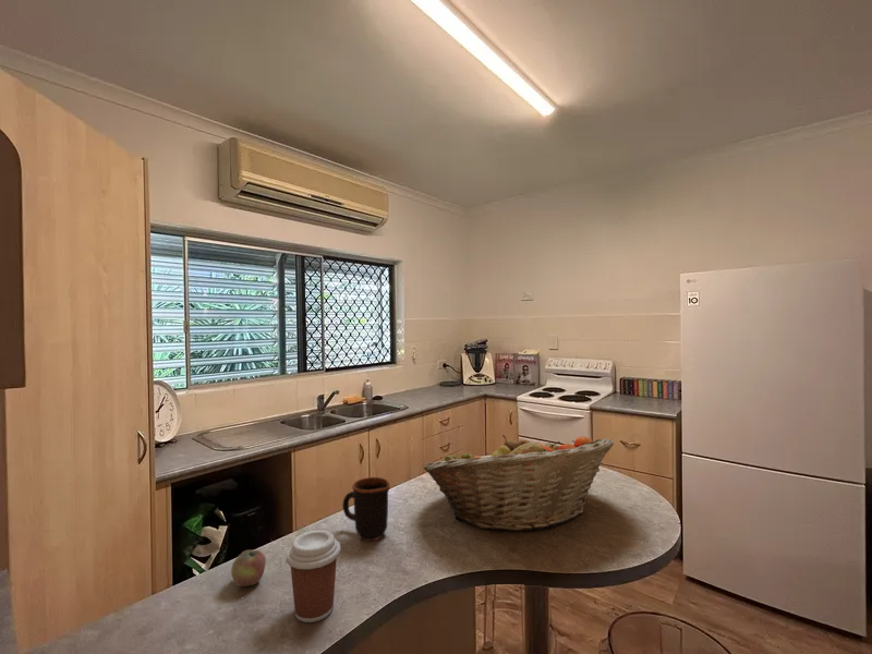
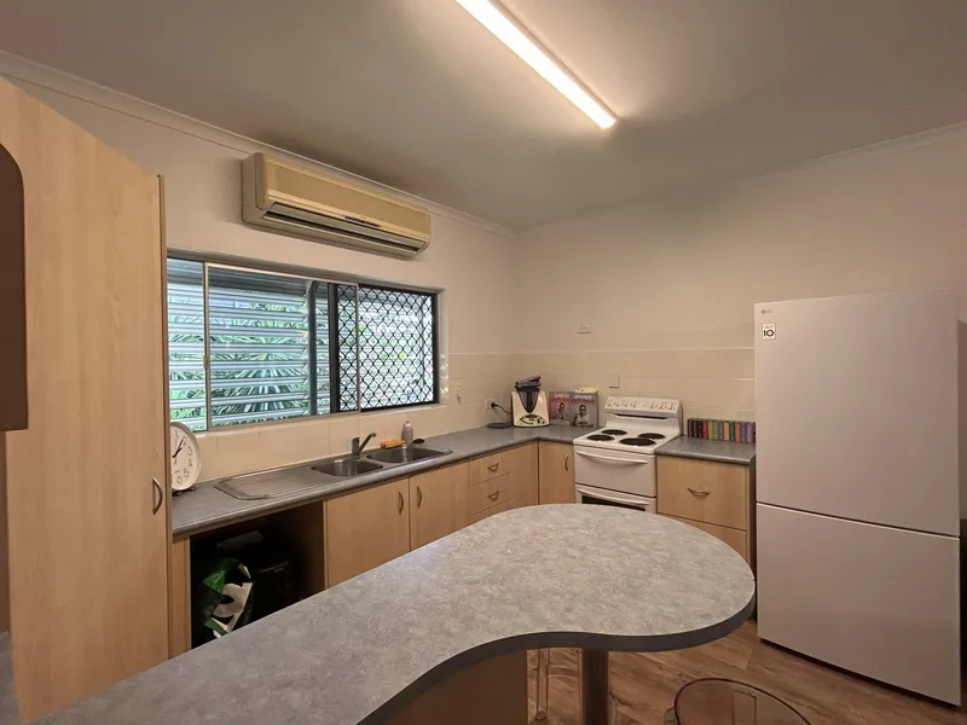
- mug [341,476,391,542]
- coffee cup [286,530,342,623]
- fruit basket [423,434,615,532]
- apple [230,549,267,588]
